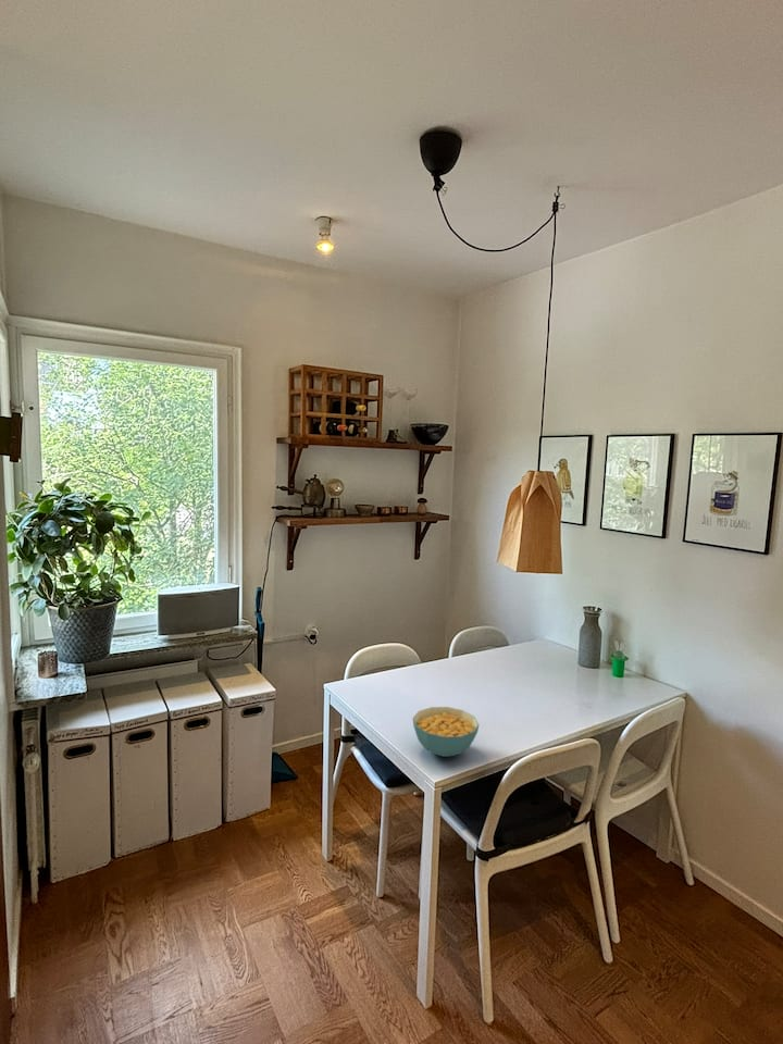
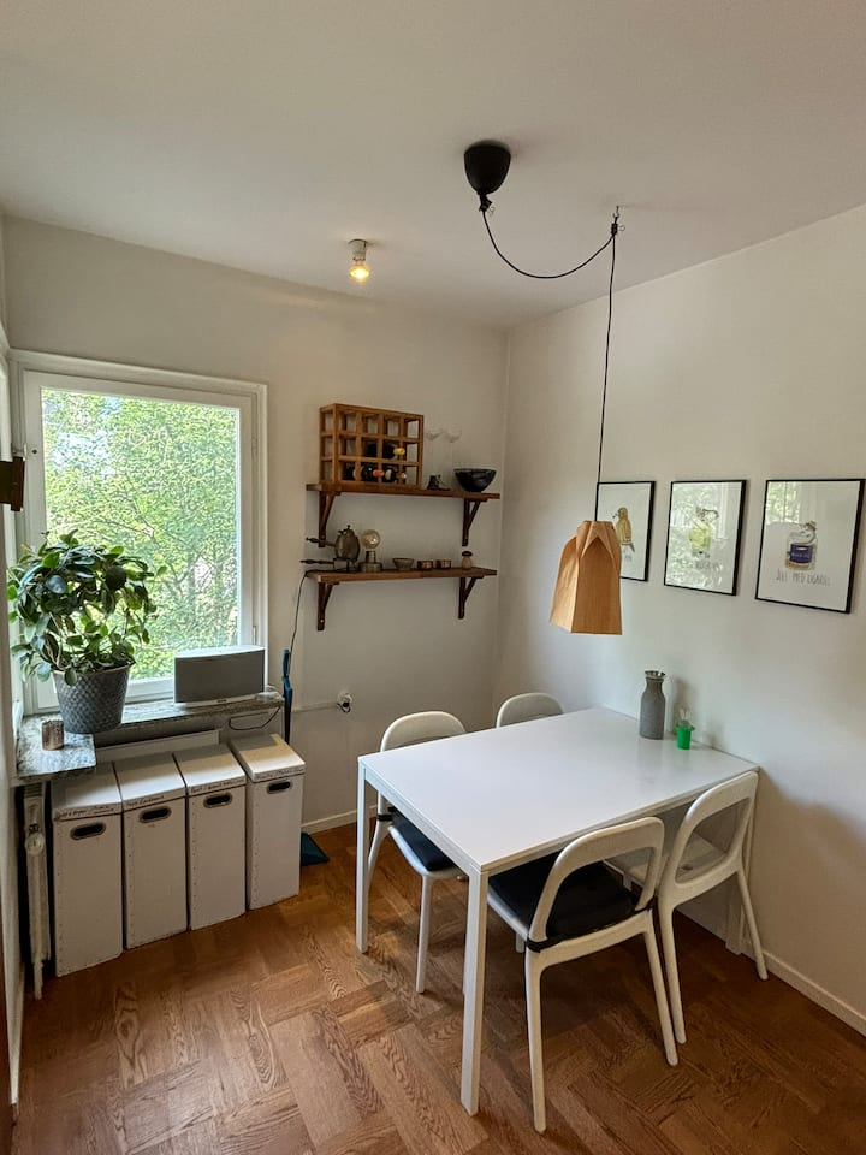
- cereal bowl [412,706,480,758]
